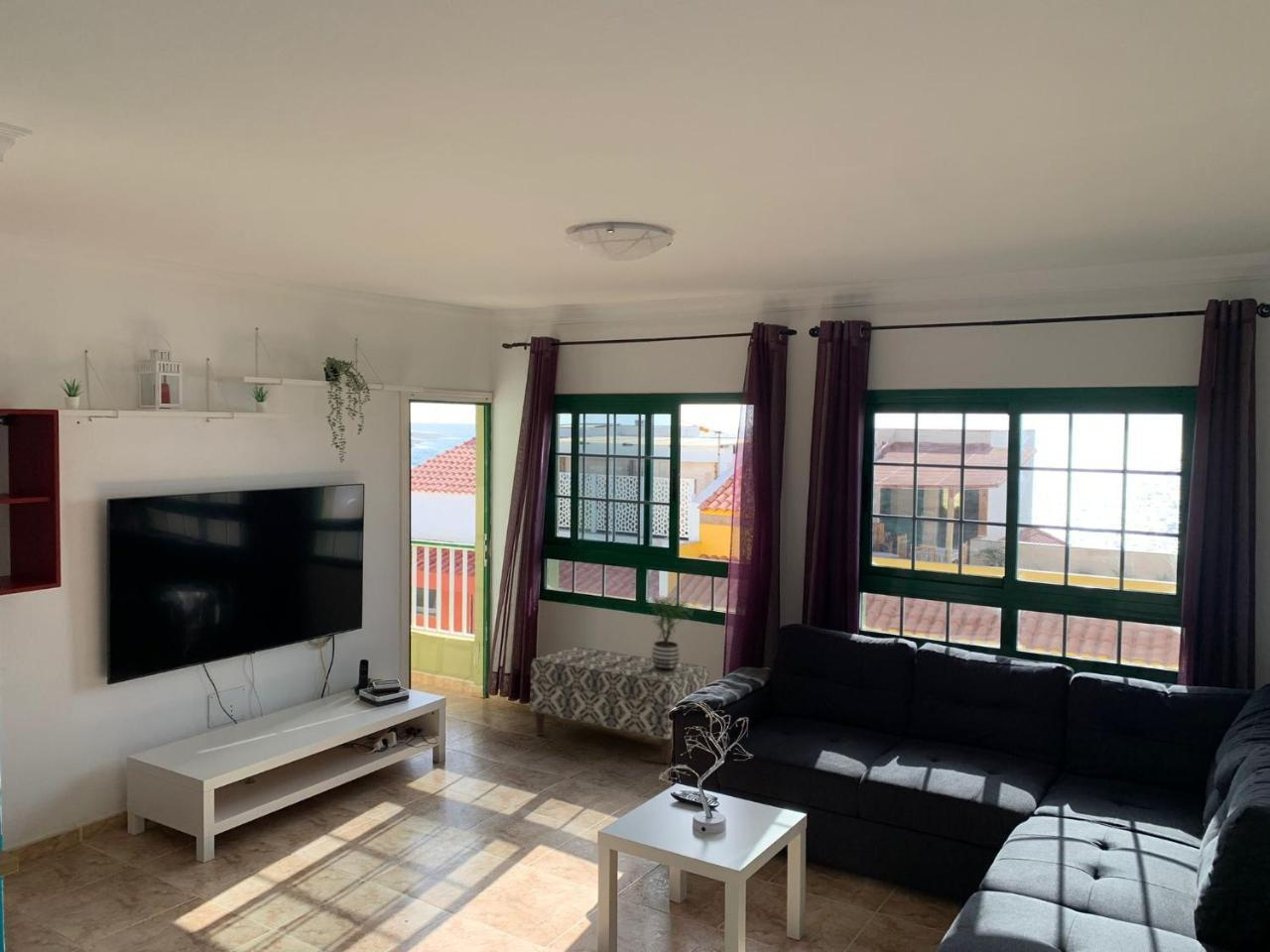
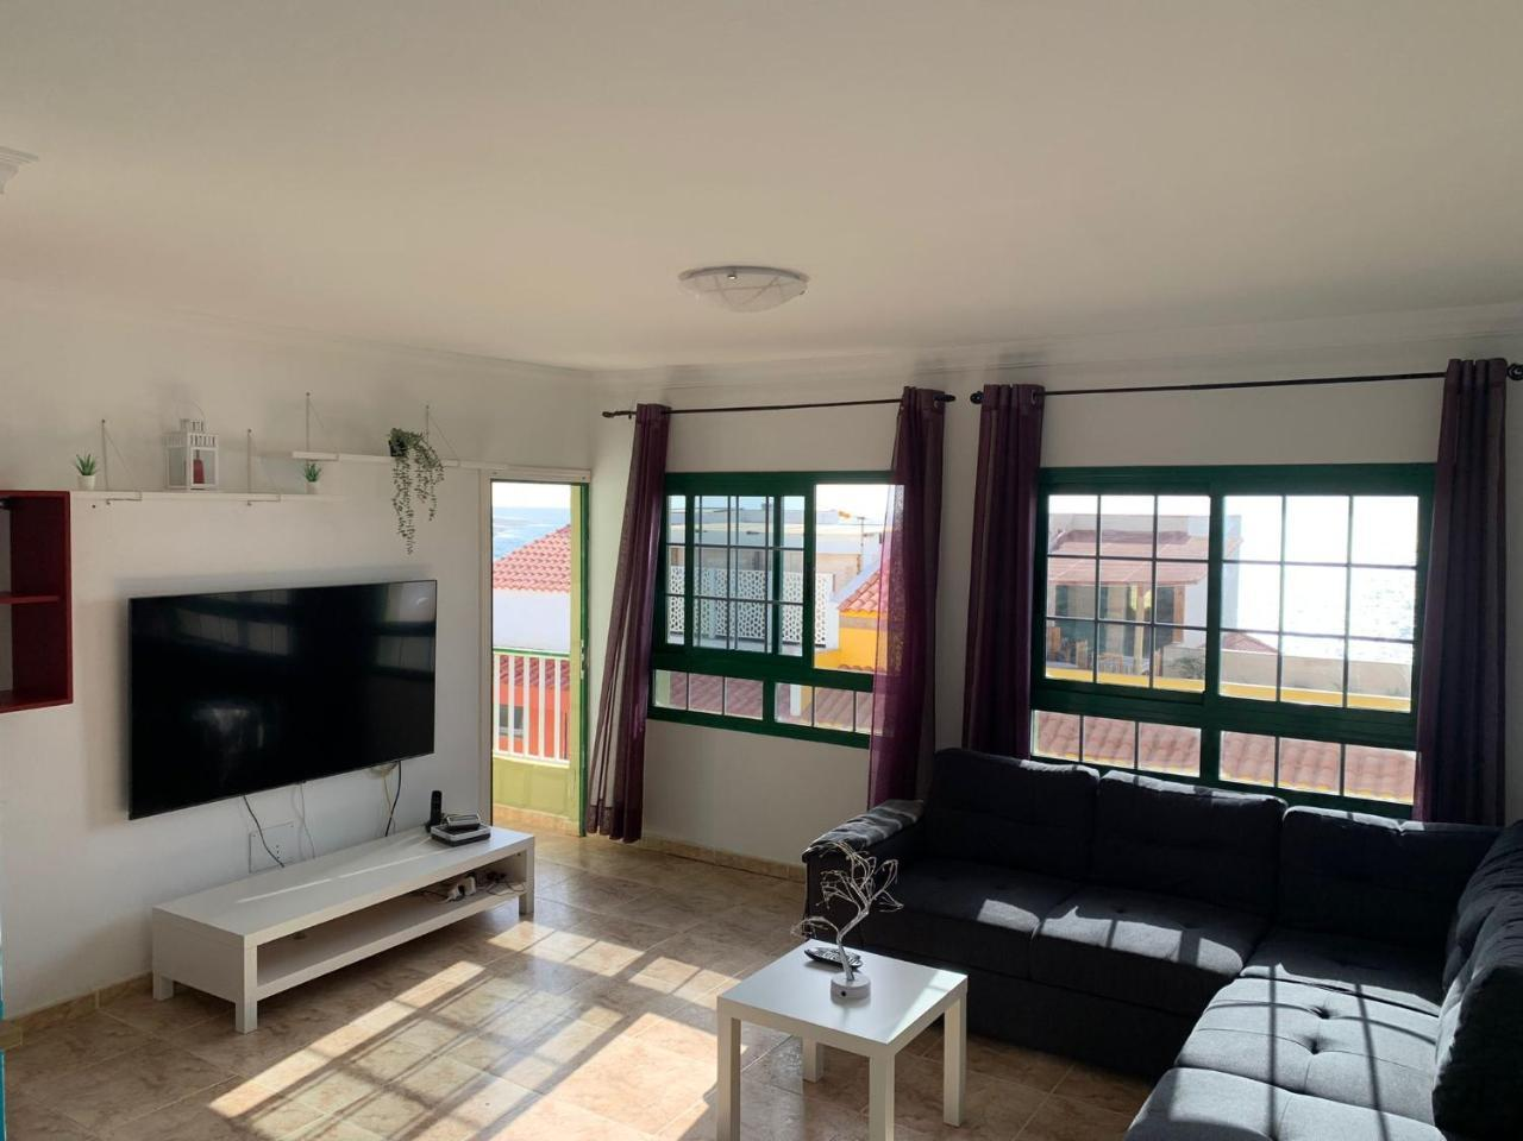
- bench [530,646,709,765]
- potted plant [645,594,695,672]
